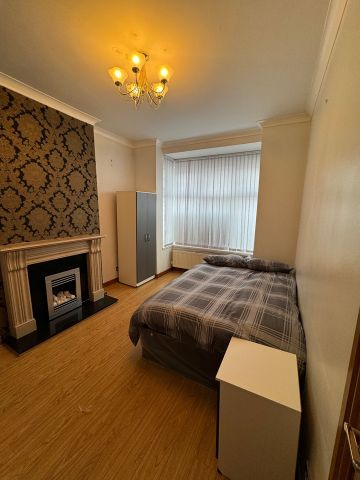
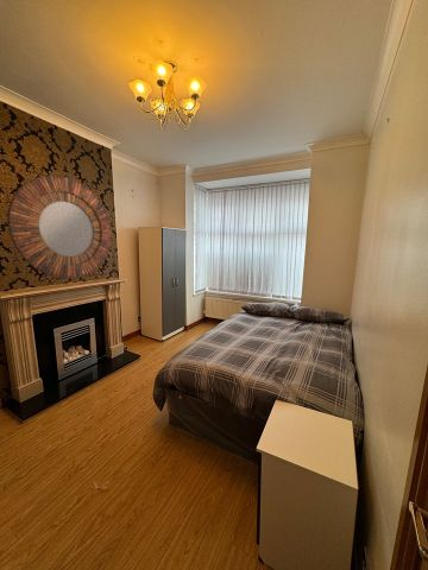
+ home mirror [6,175,113,280]
